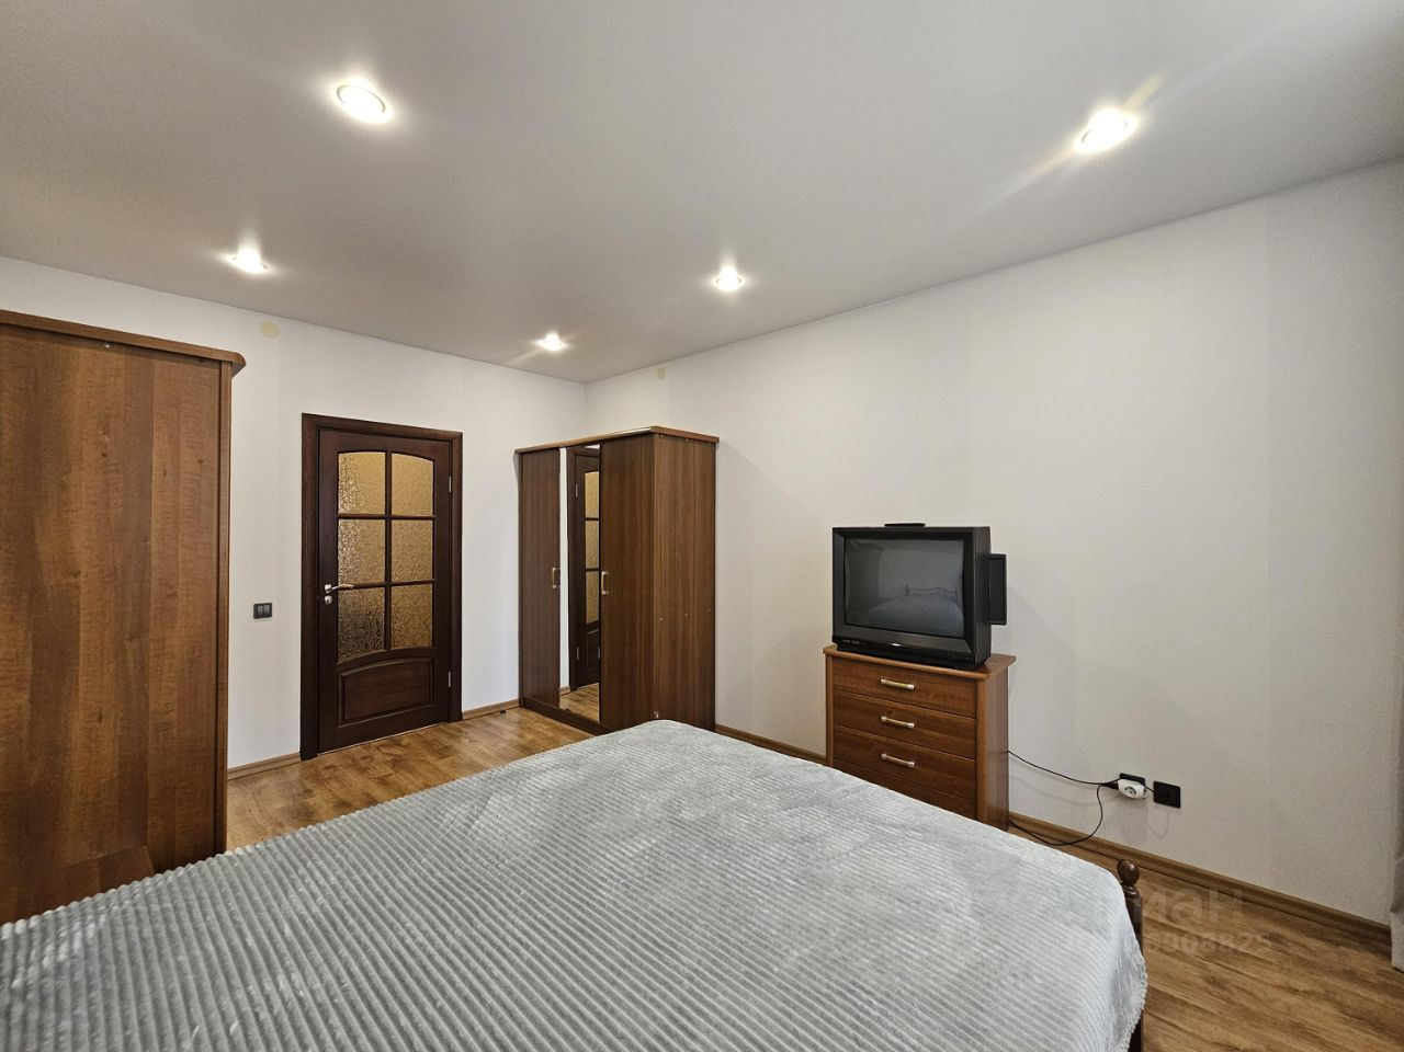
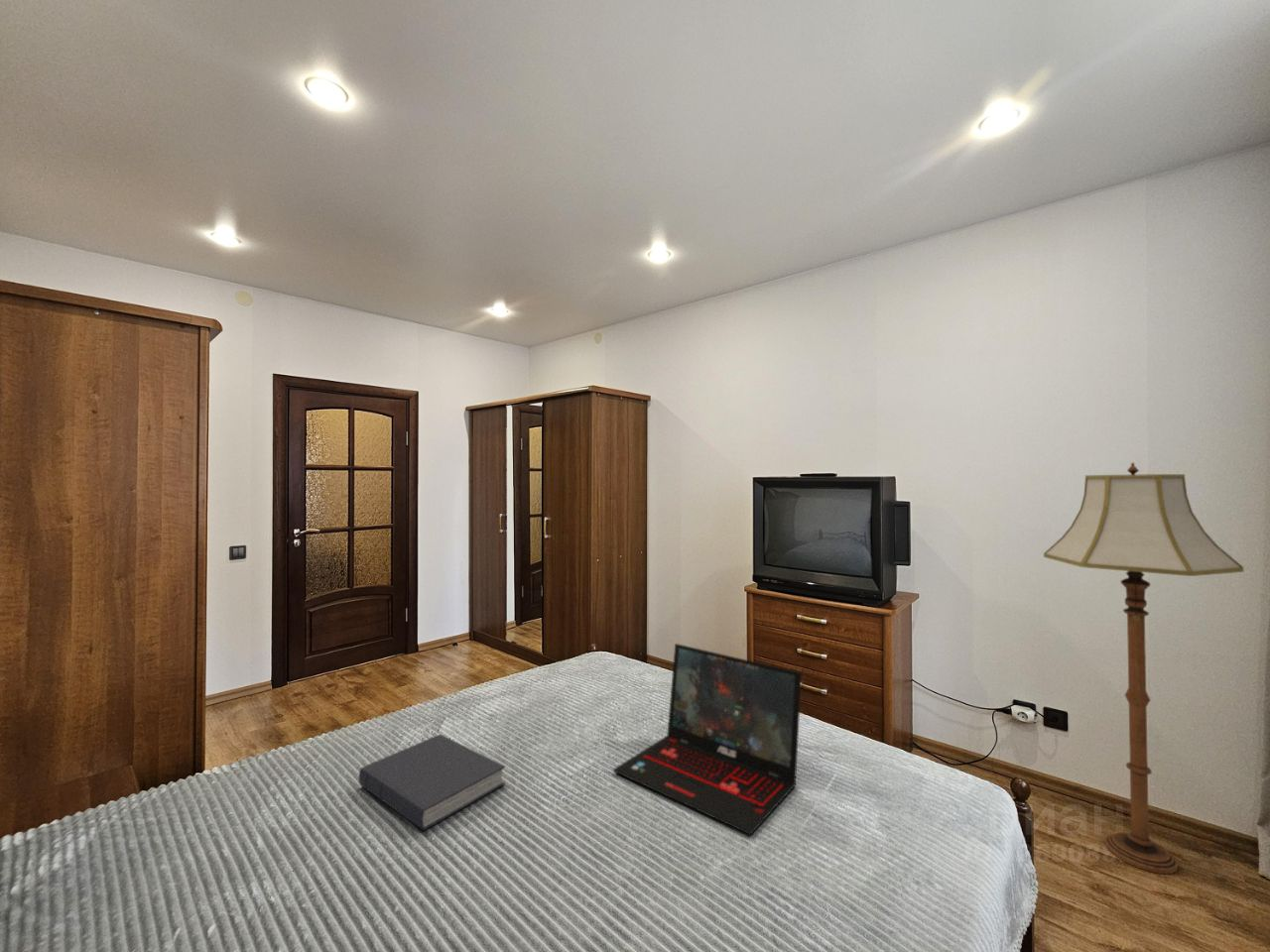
+ floor lamp [1043,461,1244,875]
+ laptop [612,643,803,836]
+ book [358,733,506,831]
